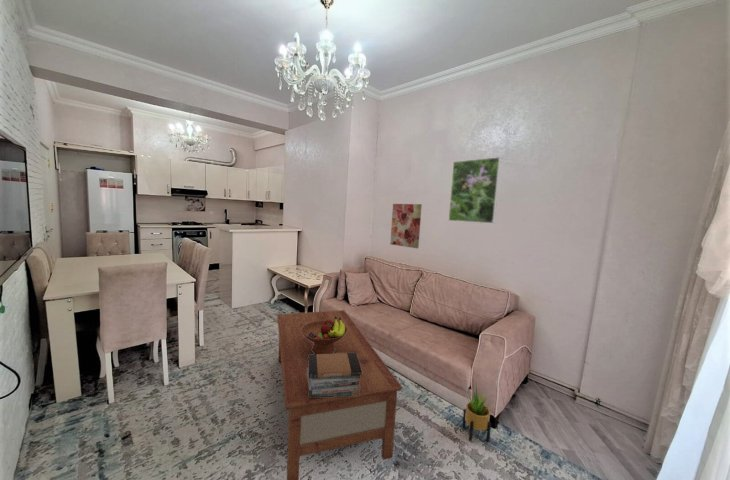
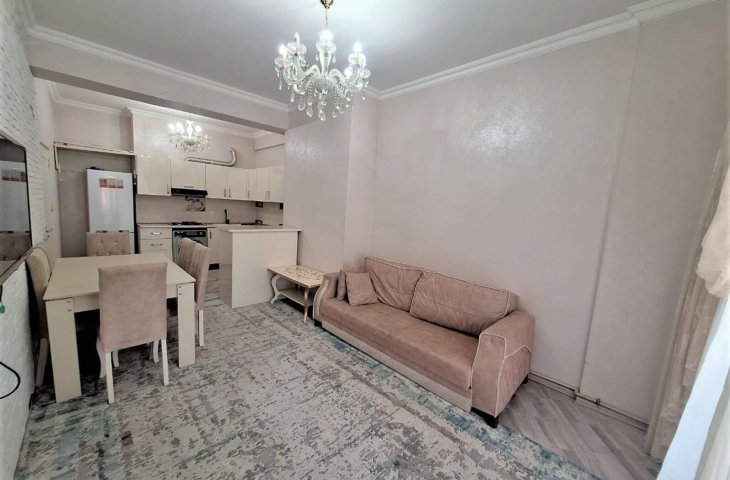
- wall art [389,203,423,249]
- book stack [307,353,362,397]
- coffee table [276,309,404,480]
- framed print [448,156,502,224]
- fruit bowl [301,316,348,354]
- potted plant [461,382,493,443]
